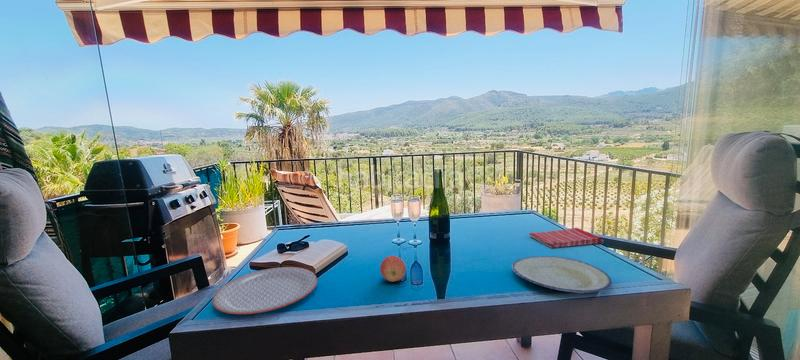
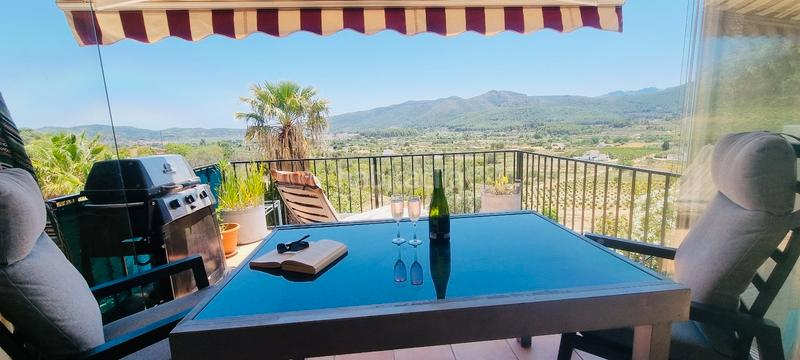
- plate [511,255,613,294]
- dish towel [528,227,603,249]
- apple [379,255,407,283]
- plate [212,266,318,315]
